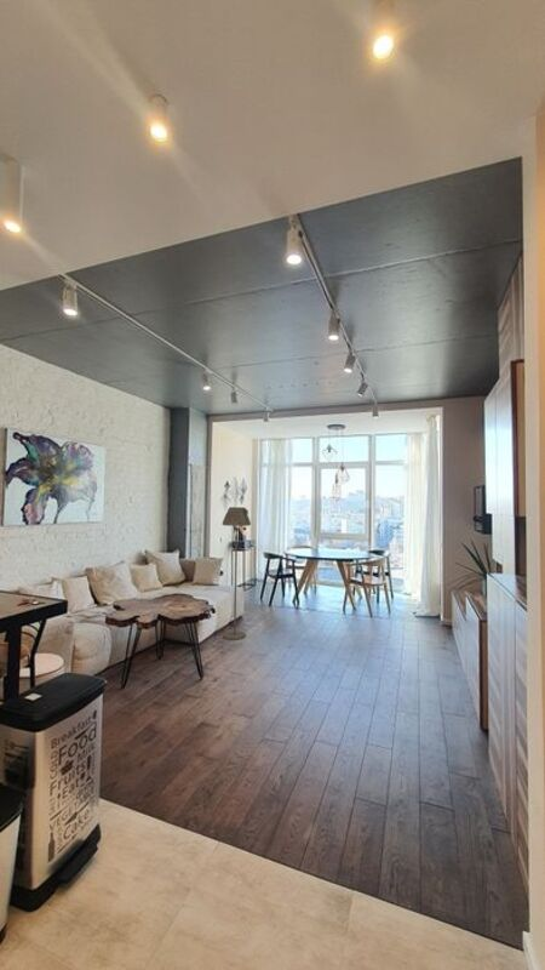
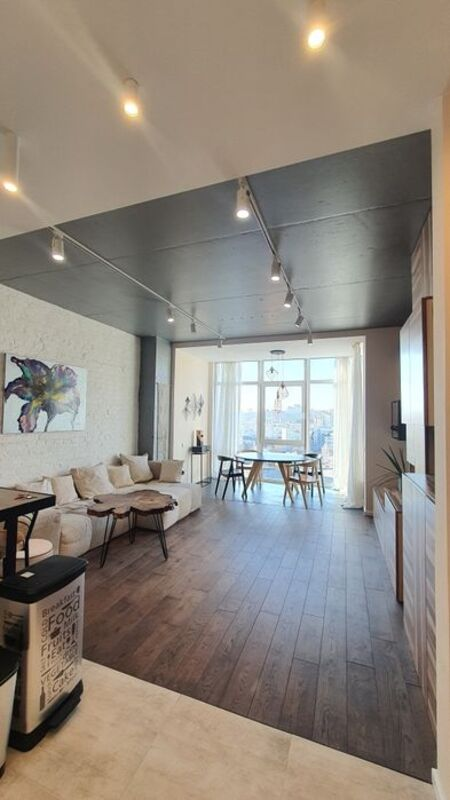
- floor lamp [222,506,252,641]
